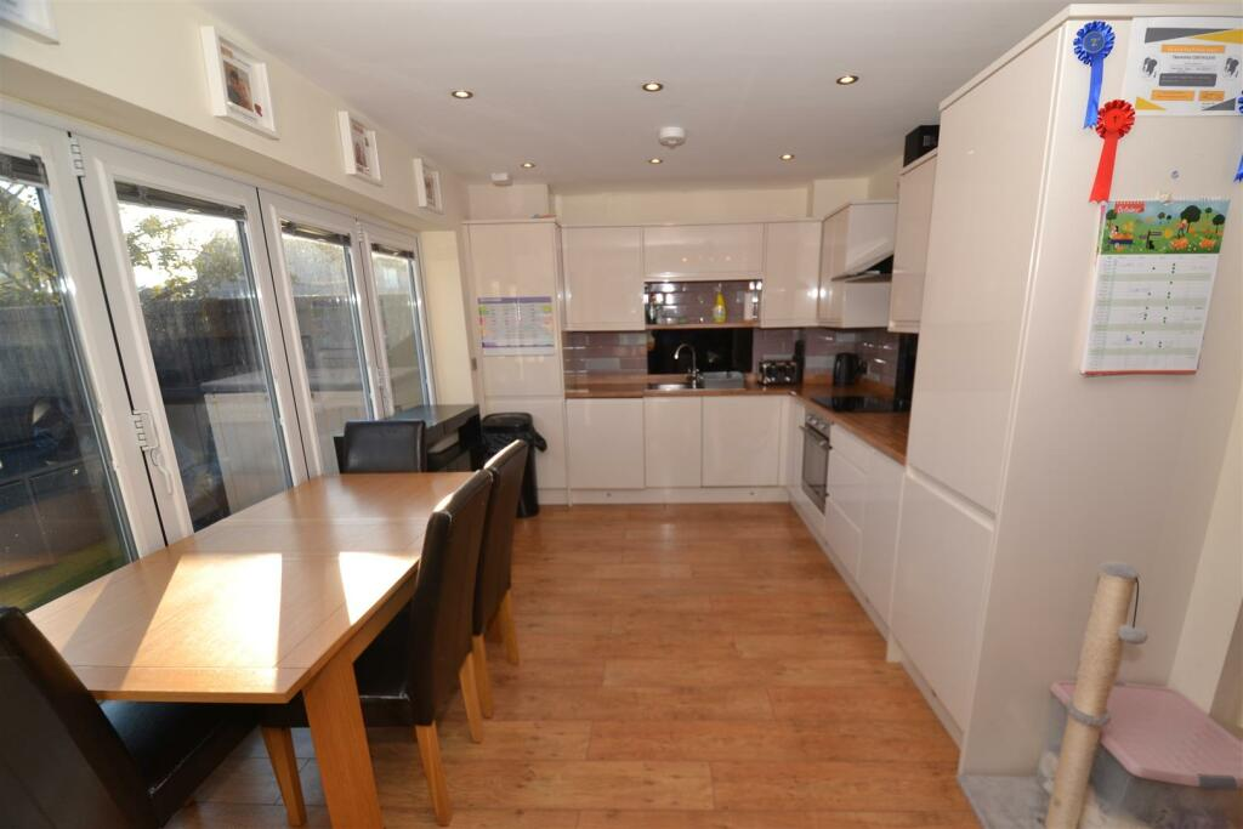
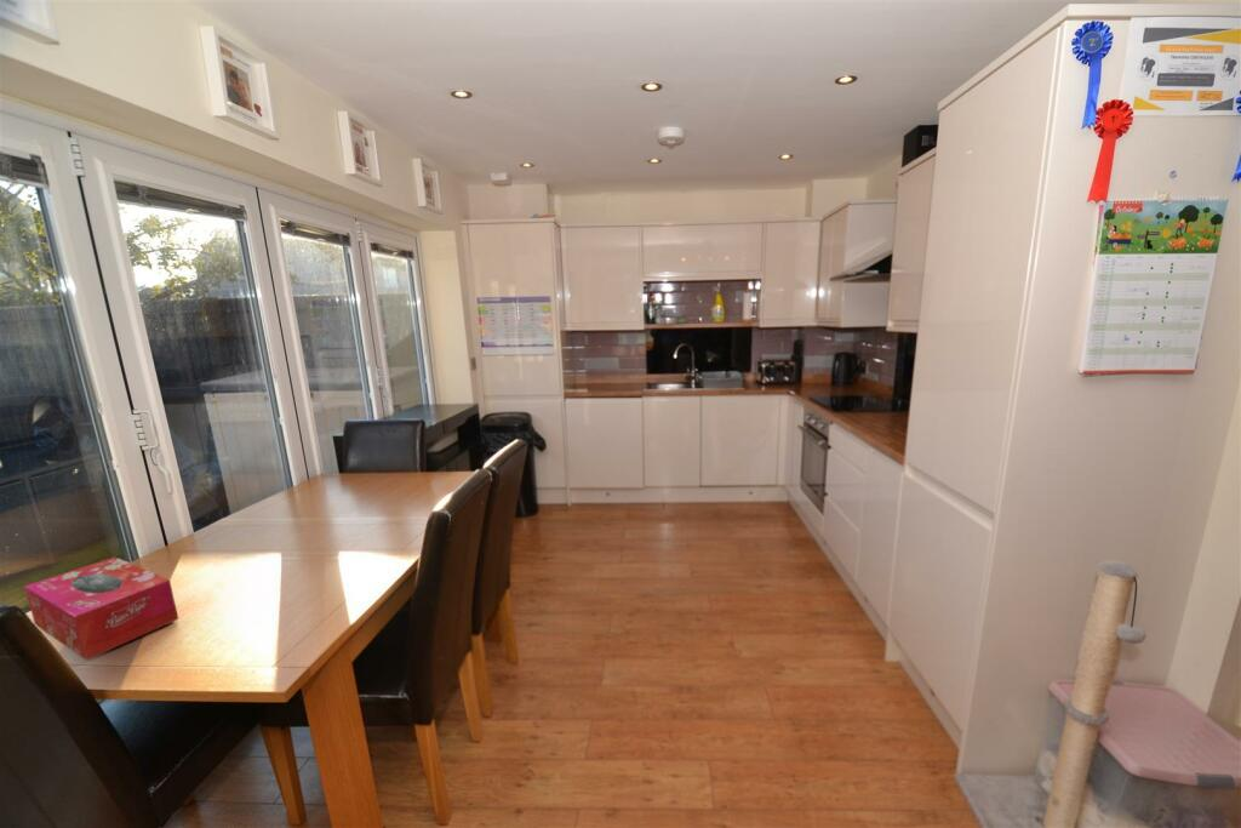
+ tissue box [23,555,179,661]
